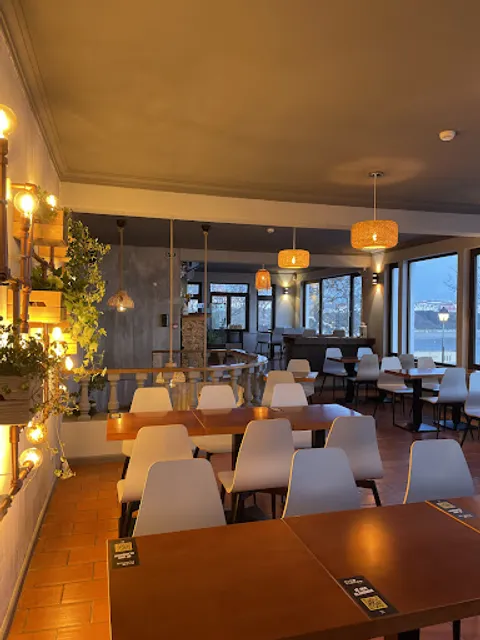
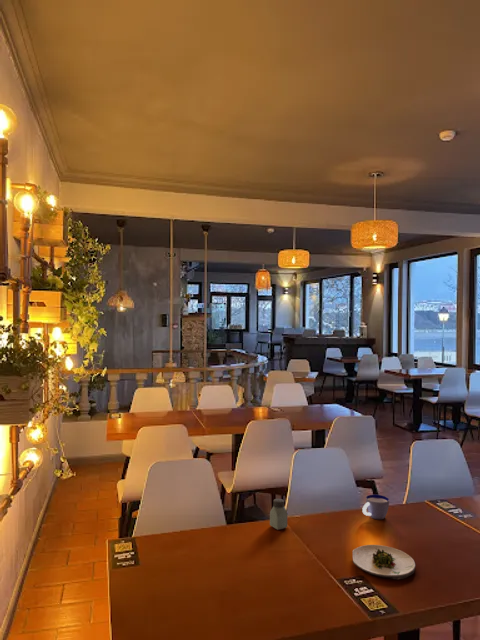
+ salad plate [352,544,416,580]
+ cup [361,494,390,520]
+ saltshaker [269,498,288,531]
